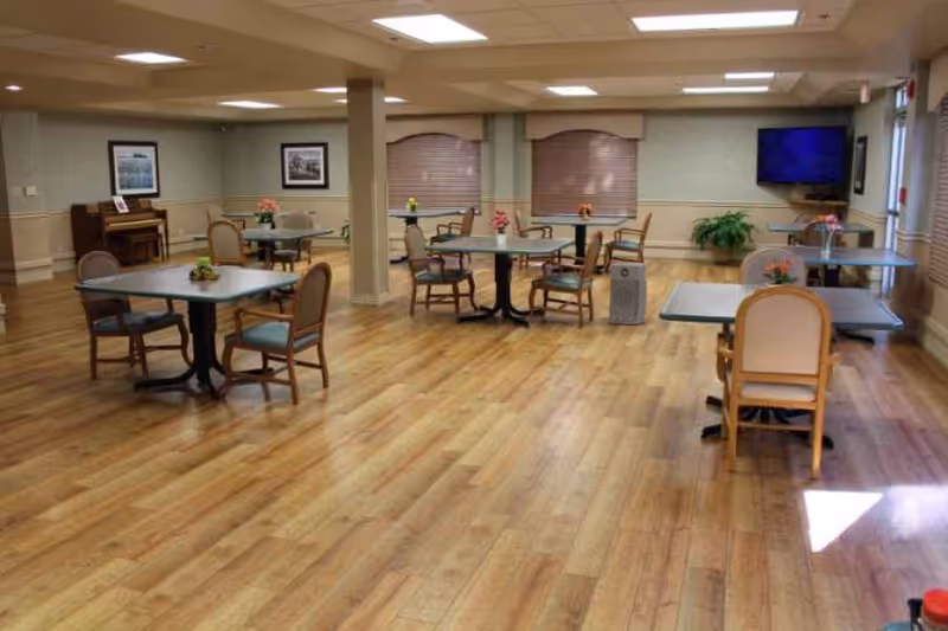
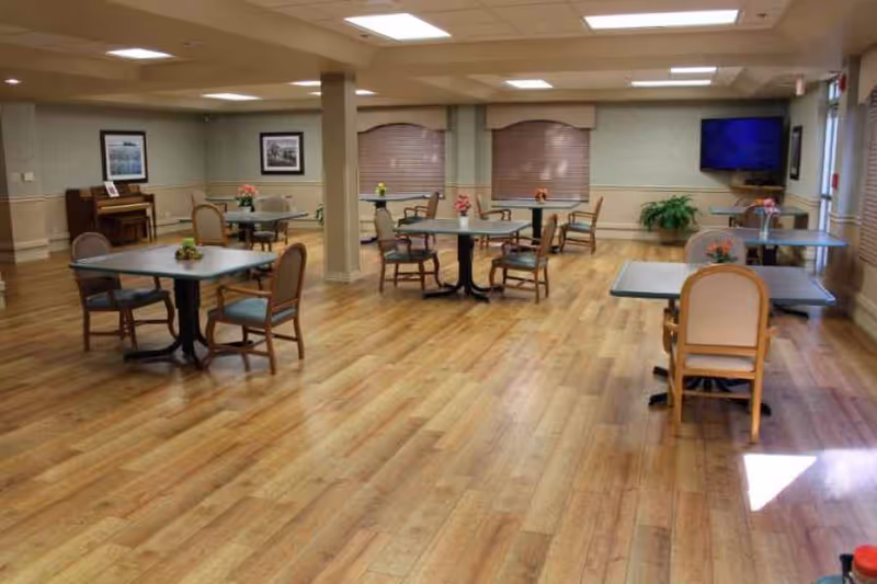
- air purifier [608,262,648,326]
